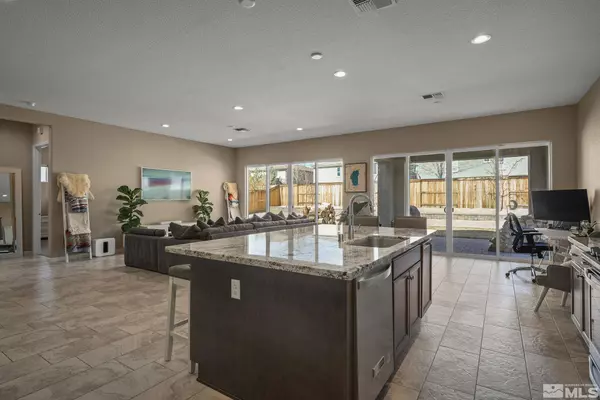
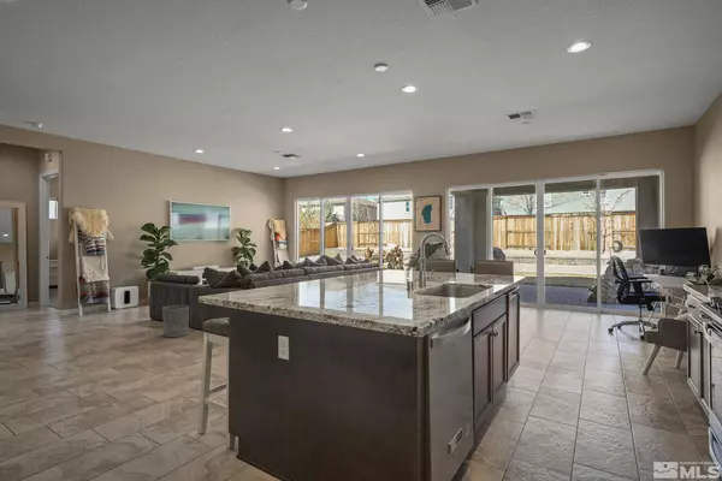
+ waste bin [161,303,190,338]
